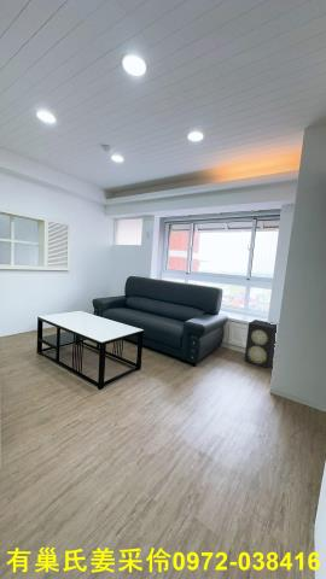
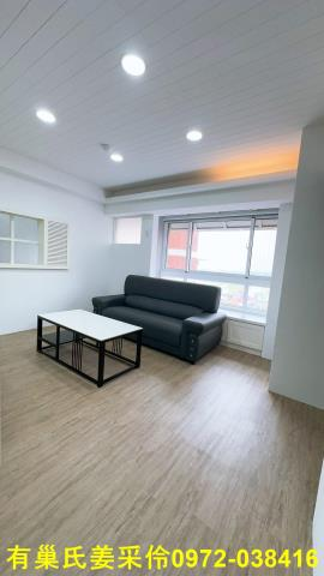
- speaker [243,318,278,369]
